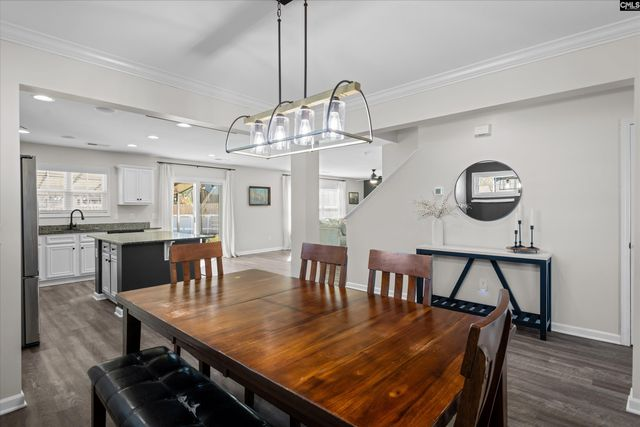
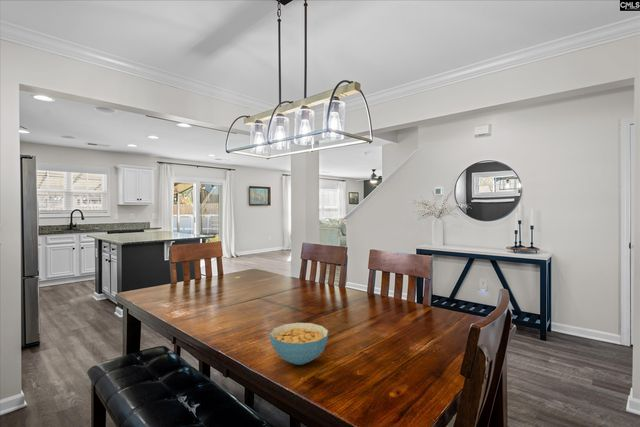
+ cereal bowl [269,322,329,366]
